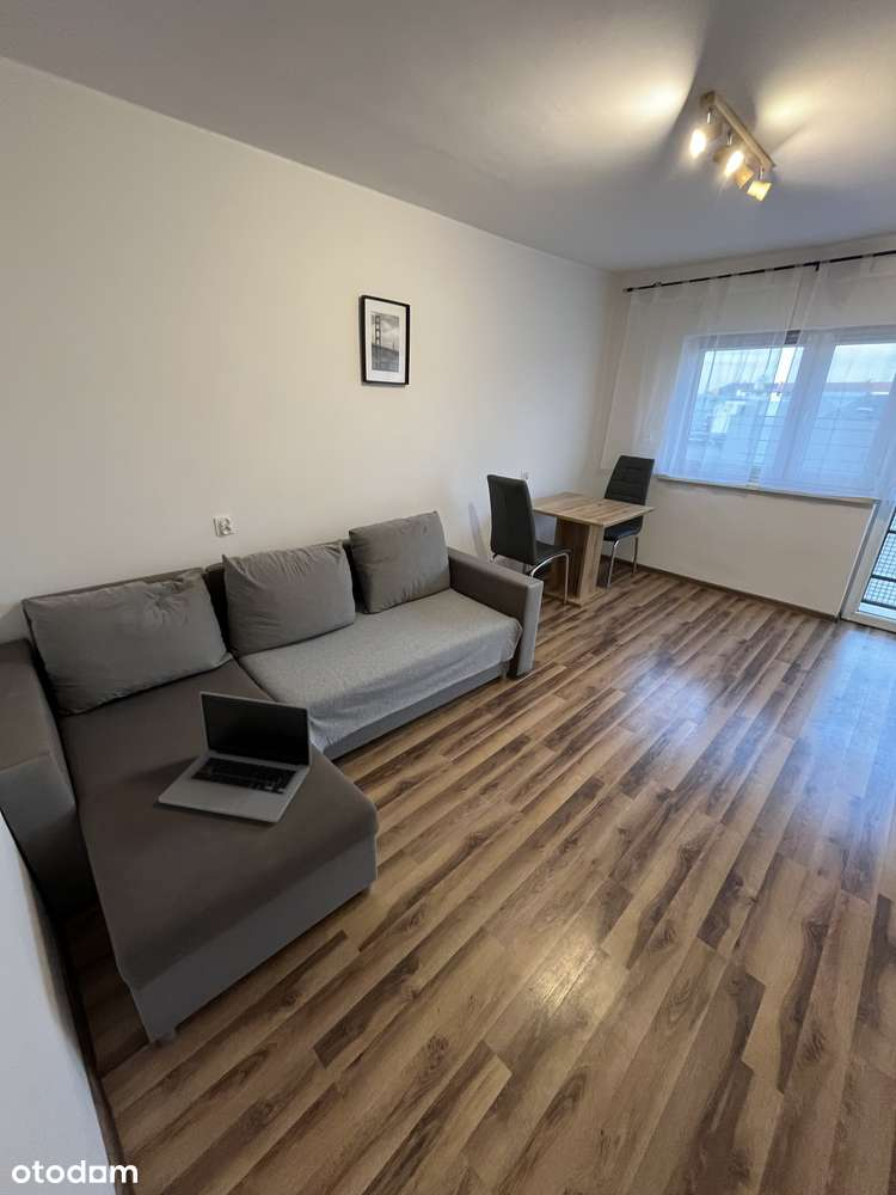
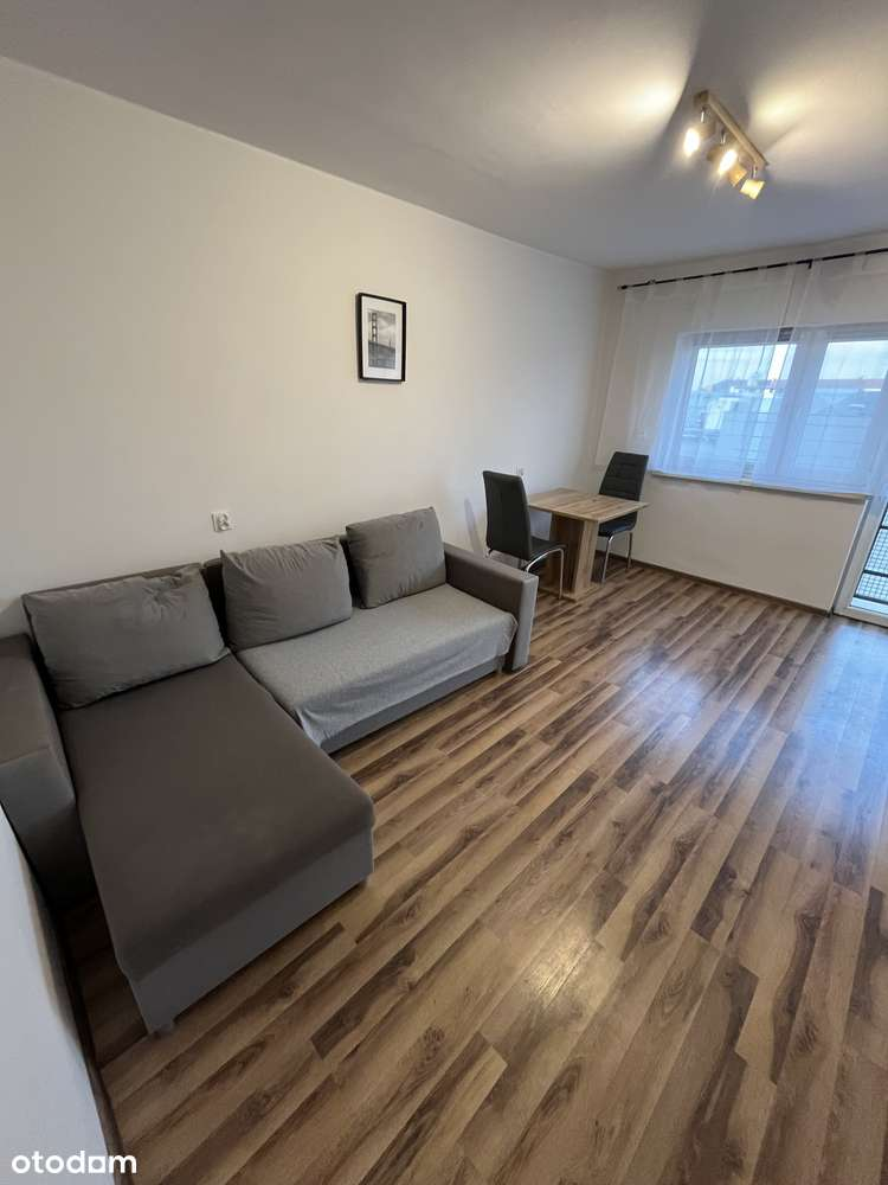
- laptop [158,691,313,823]
